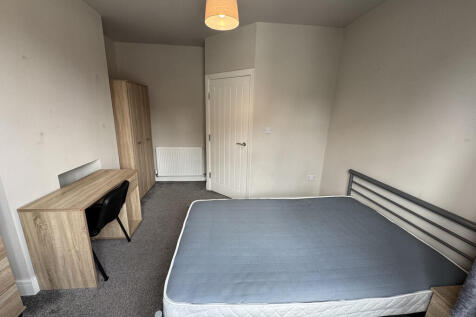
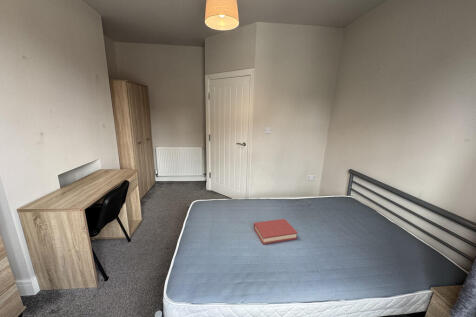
+ hardback book [253,218,299,245]
